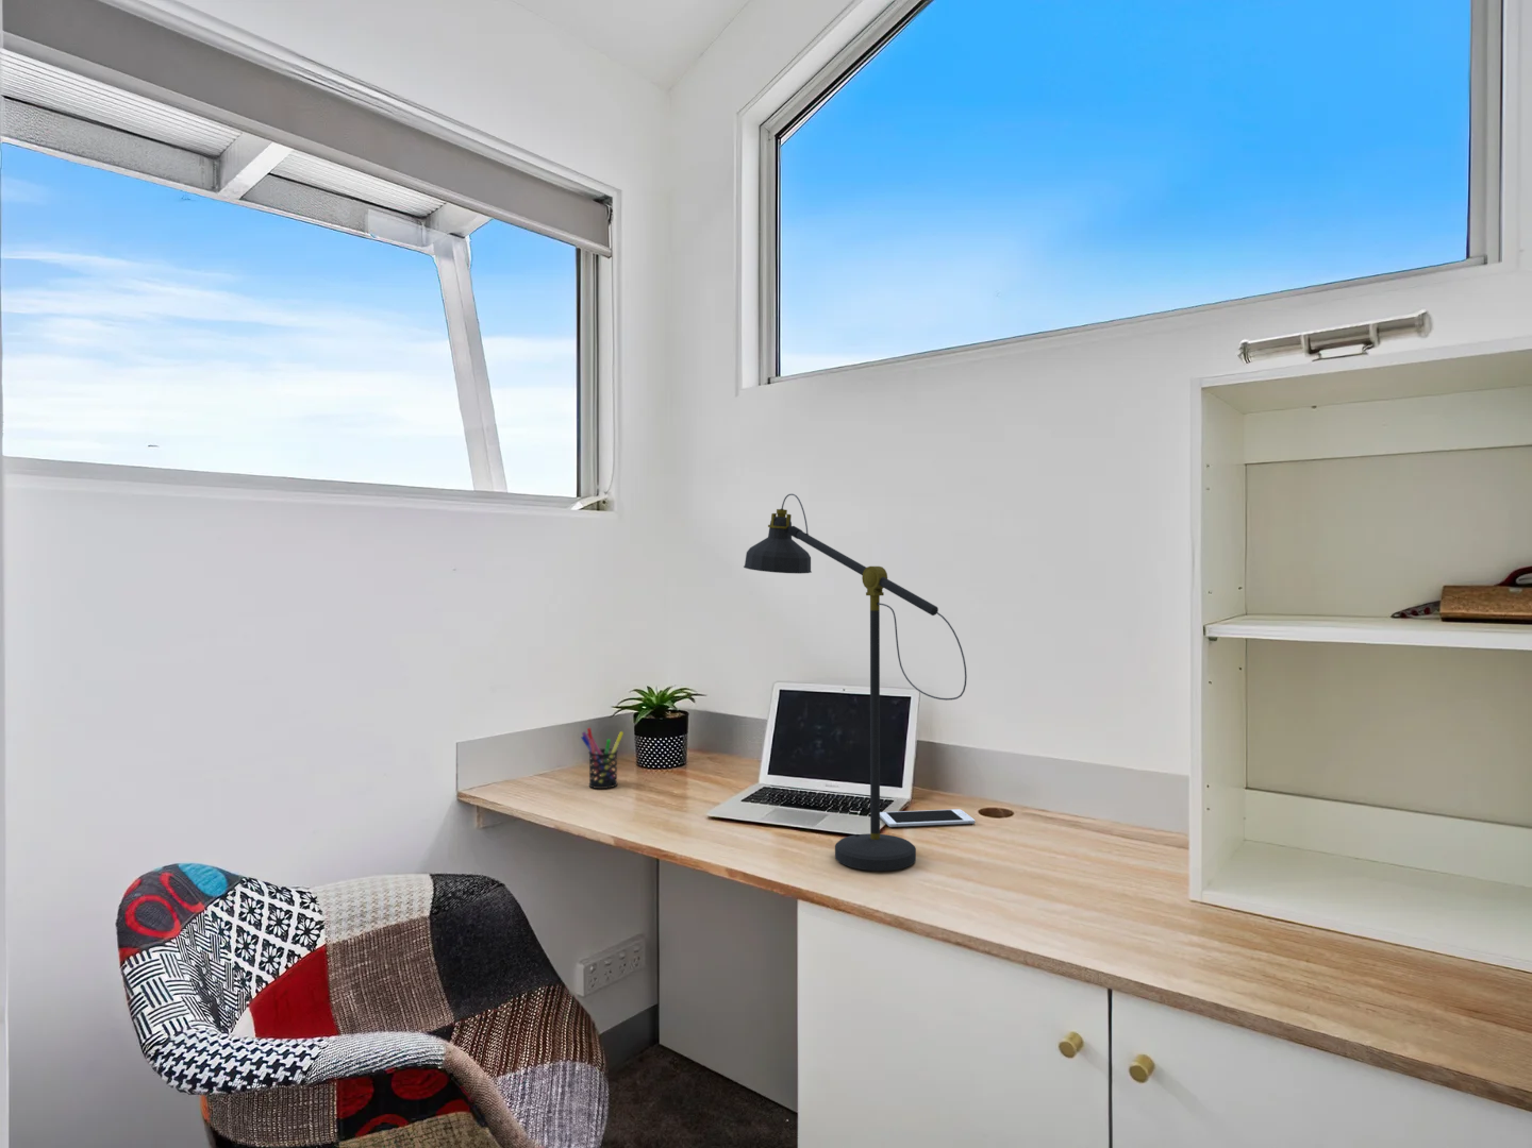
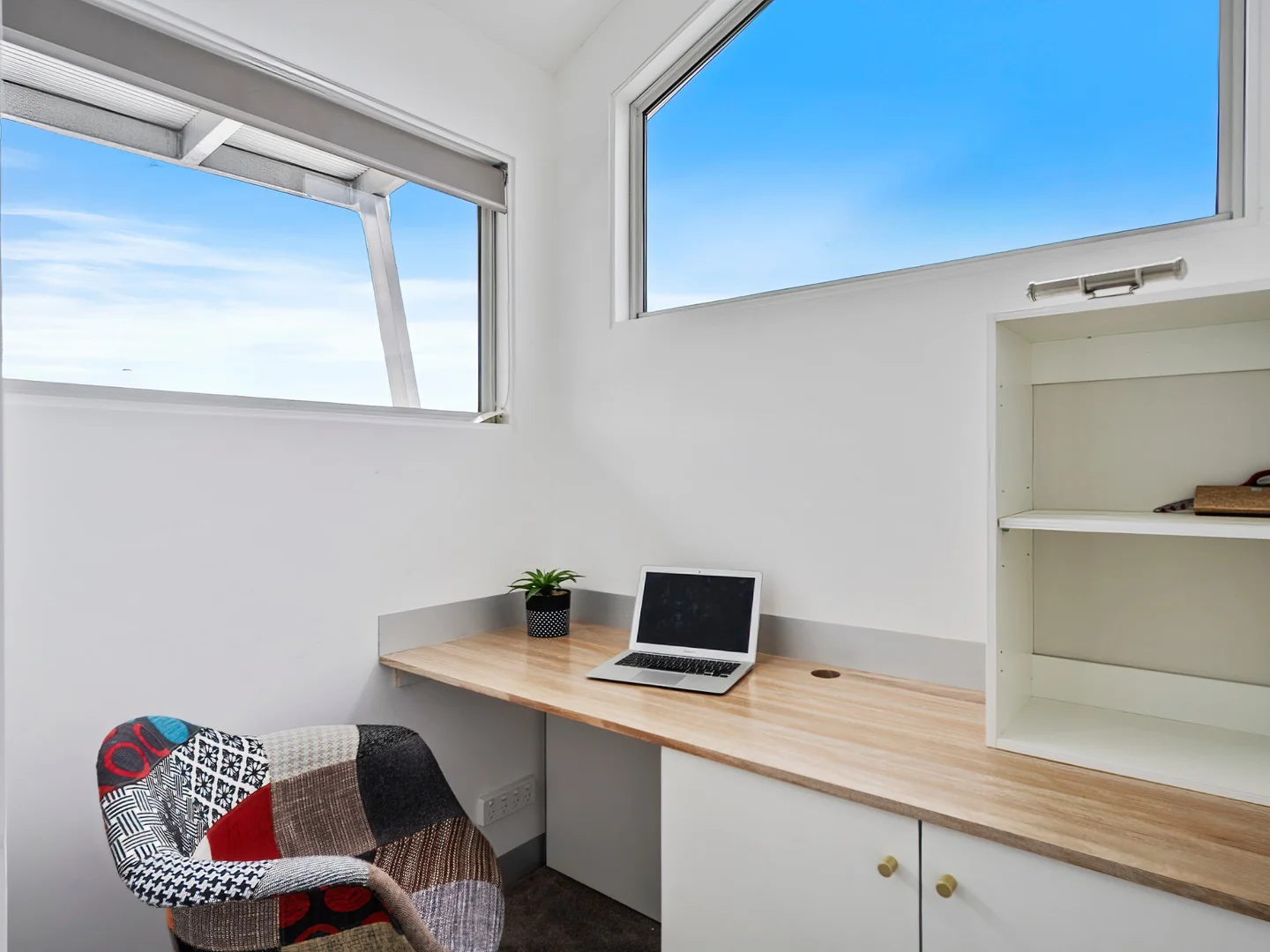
- pen holder [580,727,625,790]
- cell phone [879,808,976,828]
- desk lamp [743,493,969,872]
